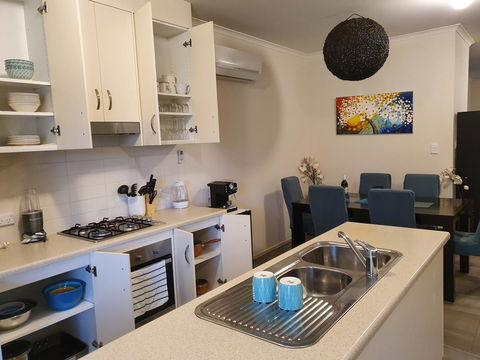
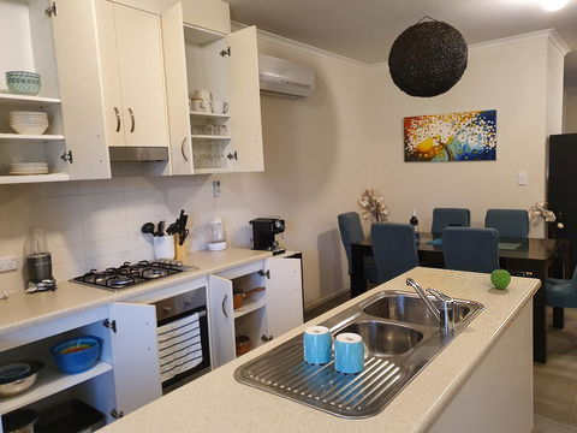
+ fruit [489,268,512,290]
